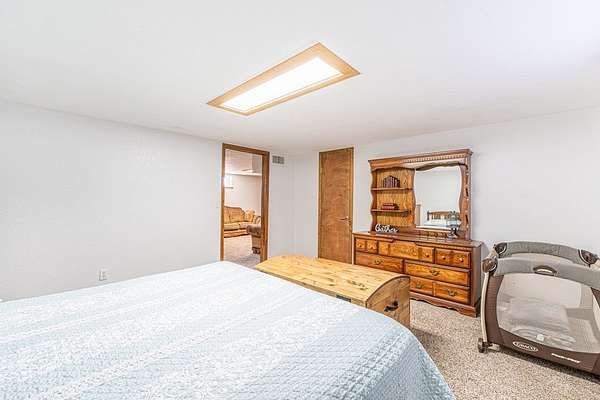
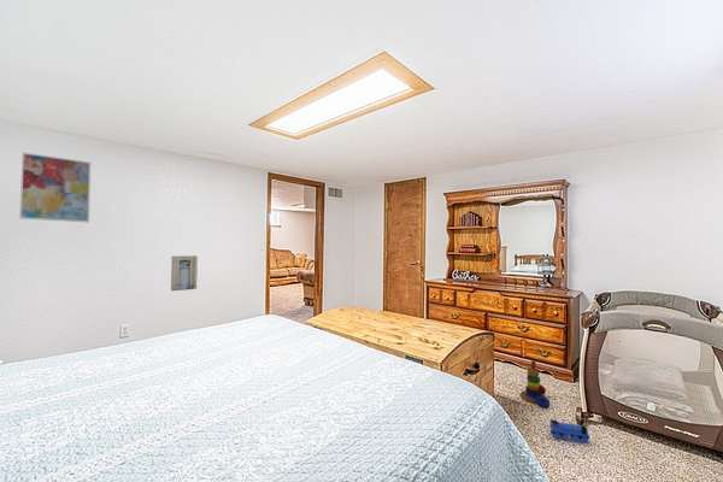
+ wall art [170,254,199,292]
+ toy train [548,418,590,445]
+ stacking toy [519,359,551,410]
+ wall art [18,151,92,223]
